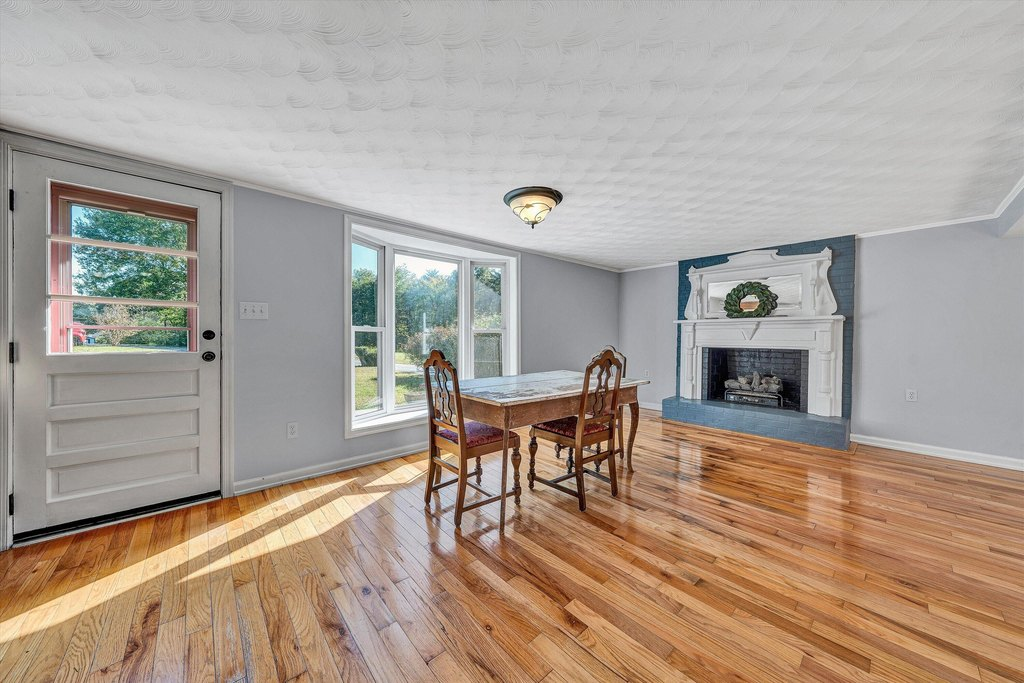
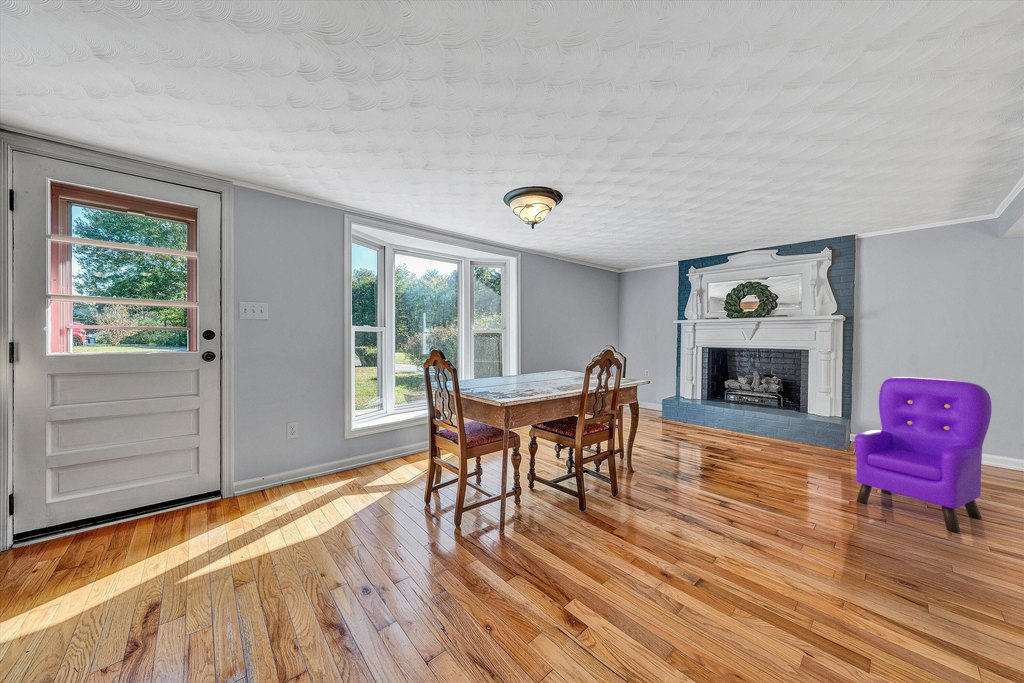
+ armchair [853,376,993,534]
